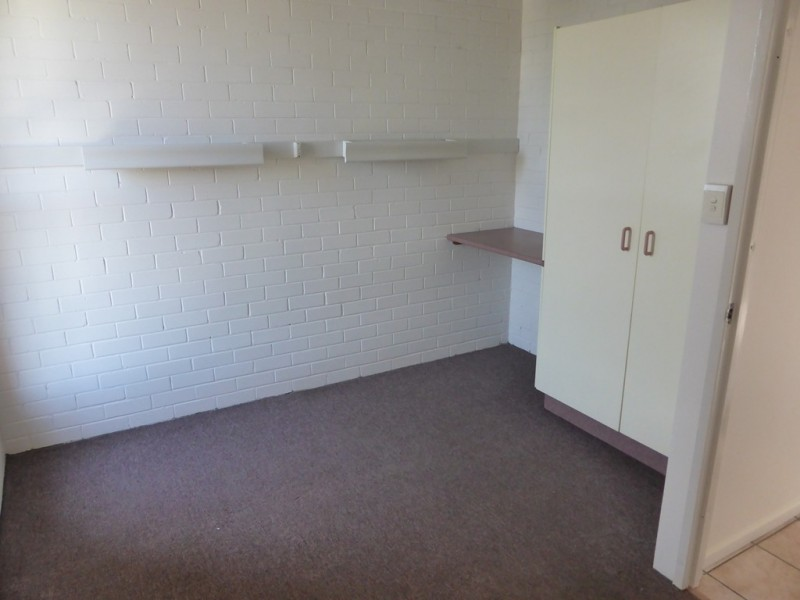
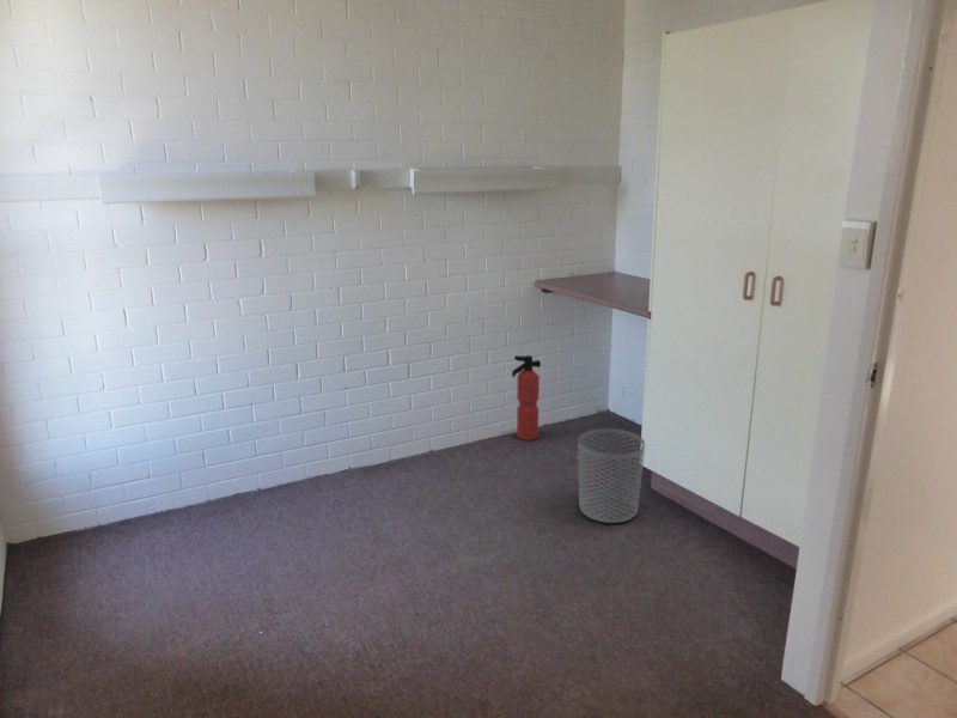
+ waste bin [577,427,646,524]
+ fire extinguisher [511,354,542,442]
